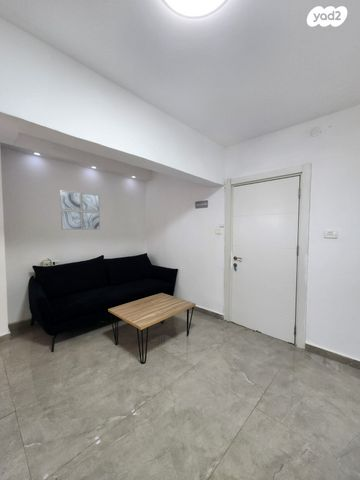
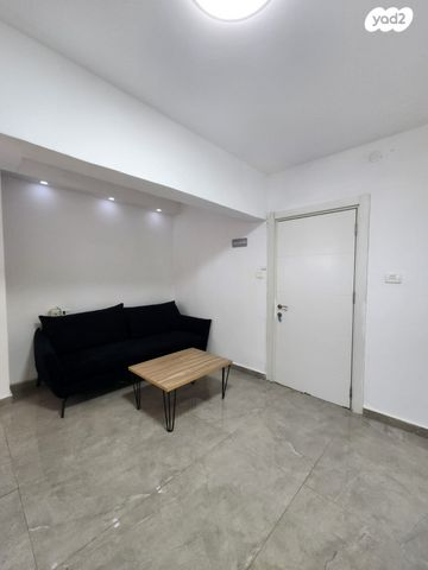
- wall art [59,189,101,231]
